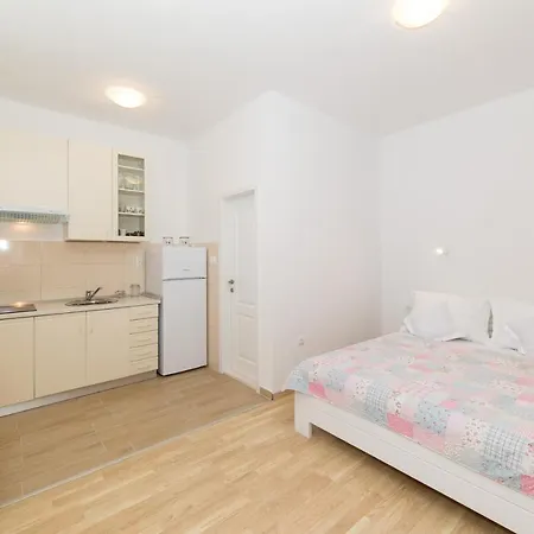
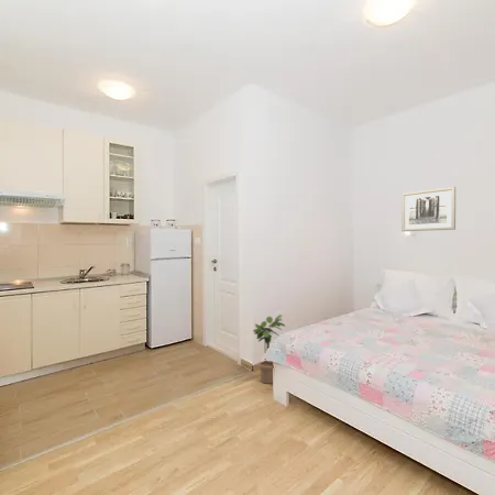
+ potted plant [252,314,287,385]
+ wall art [400,186,457,232]
